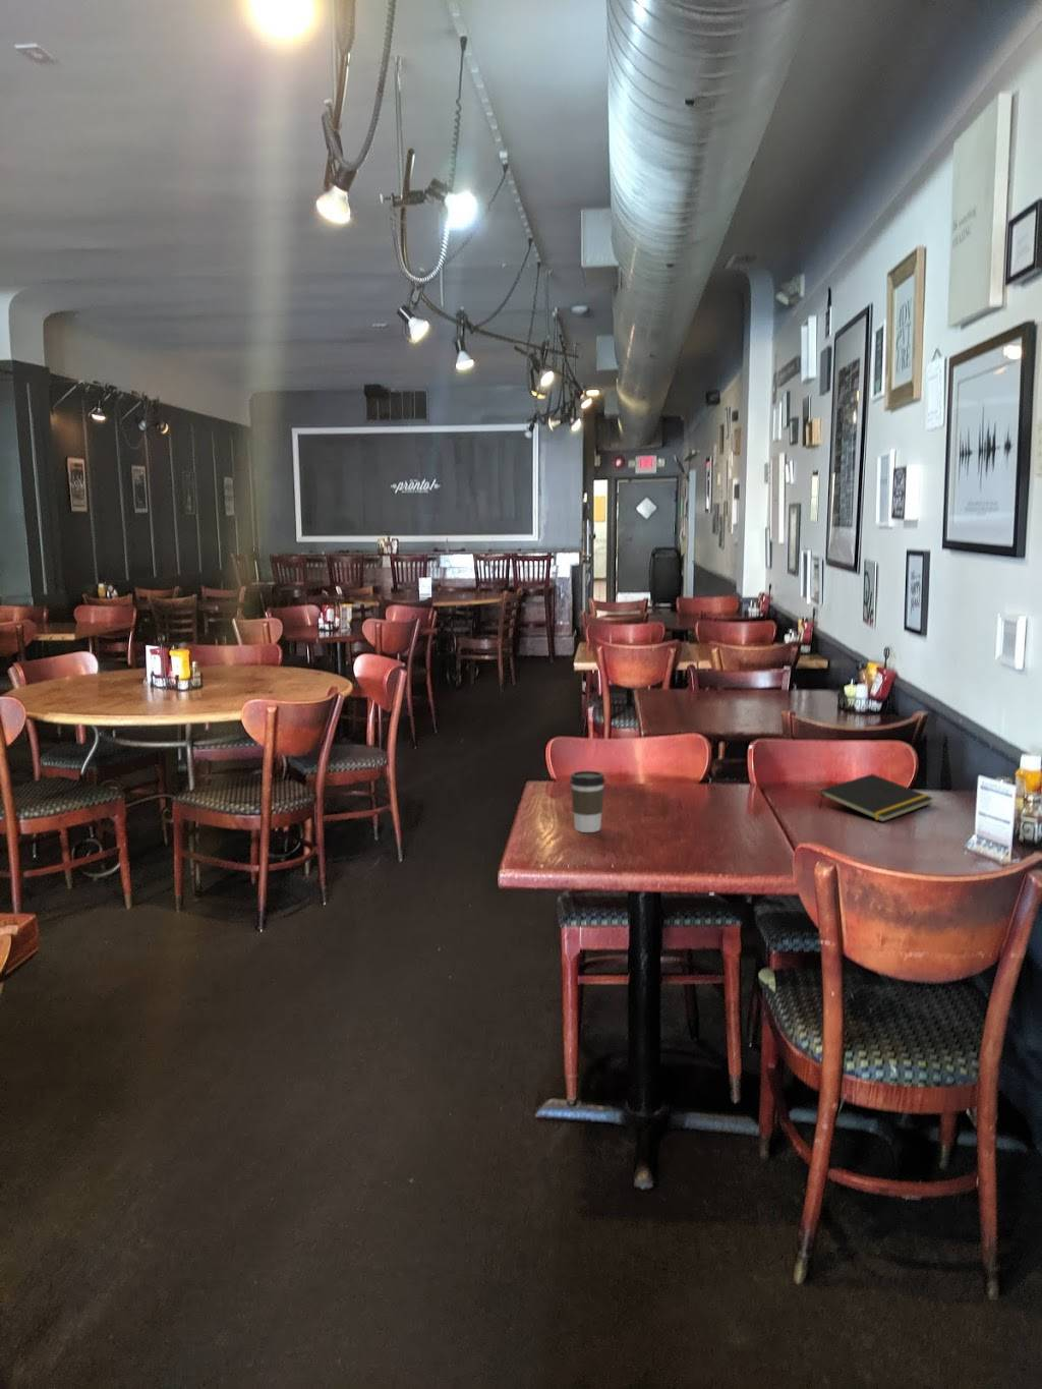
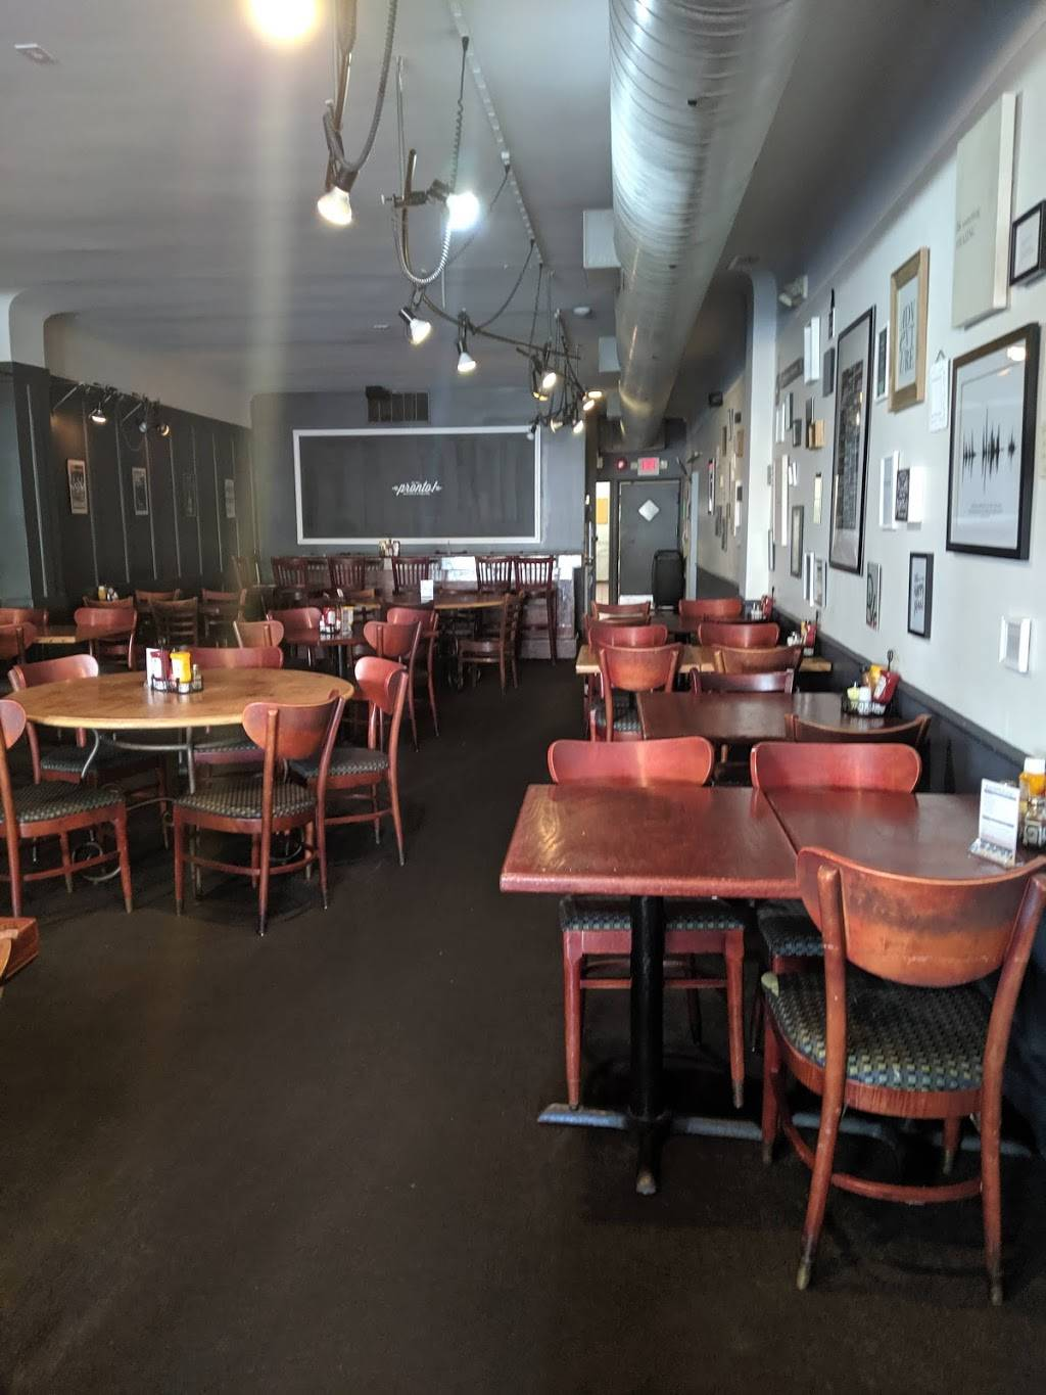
- notepad [818,774,934,823]
- coffee cup [569,769,606,833]
